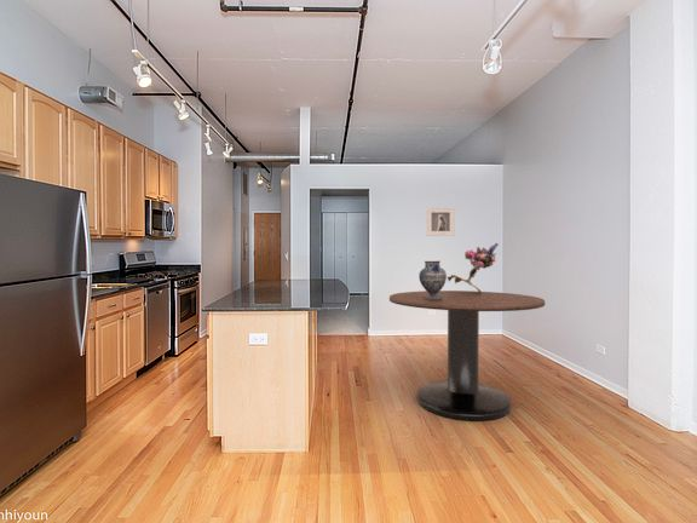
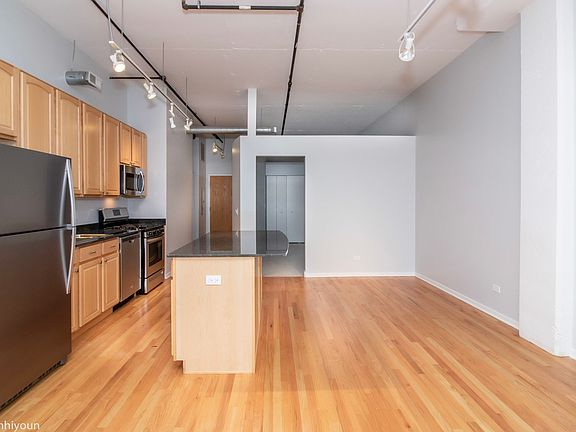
- ceramic jug [417,259,448,300]
- dining table [388,289,546,421]
- bouquet [447,242,500,293]
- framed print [426,206,456,237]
